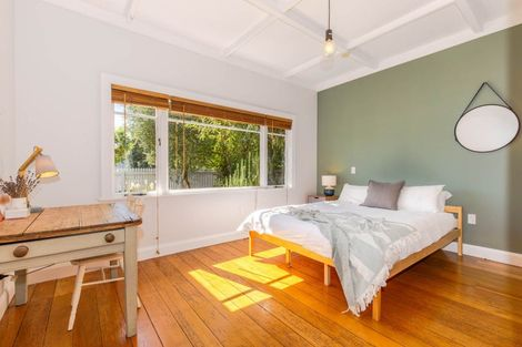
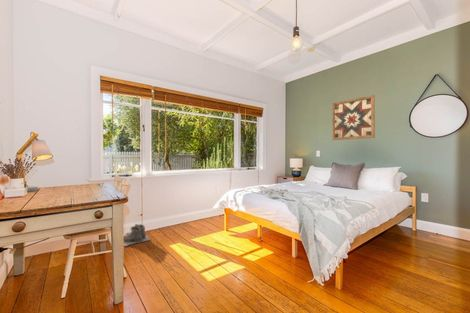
+ boots [123,223,151,247]
+ wall art [331,94,376,141]
